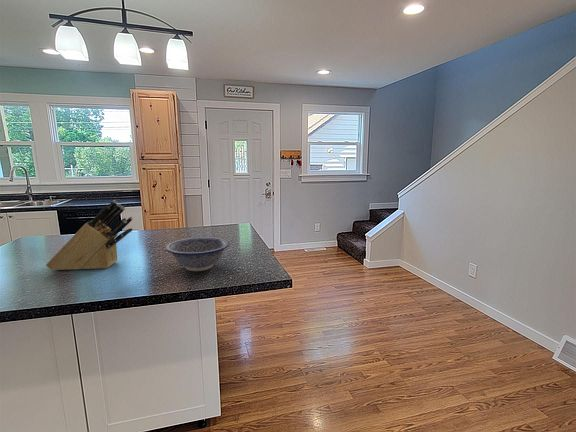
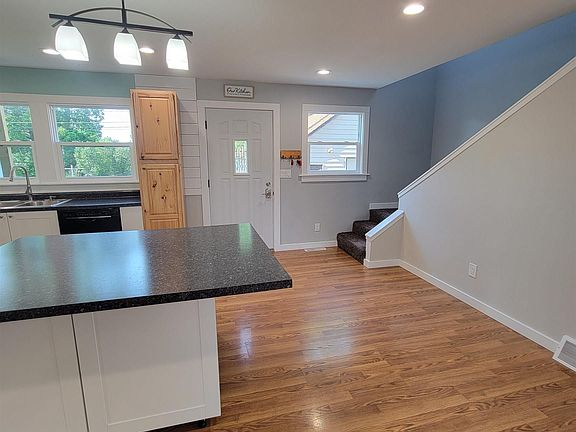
- decorative bowl [165,236,231,272]
- knife block [45,199,134,271]
